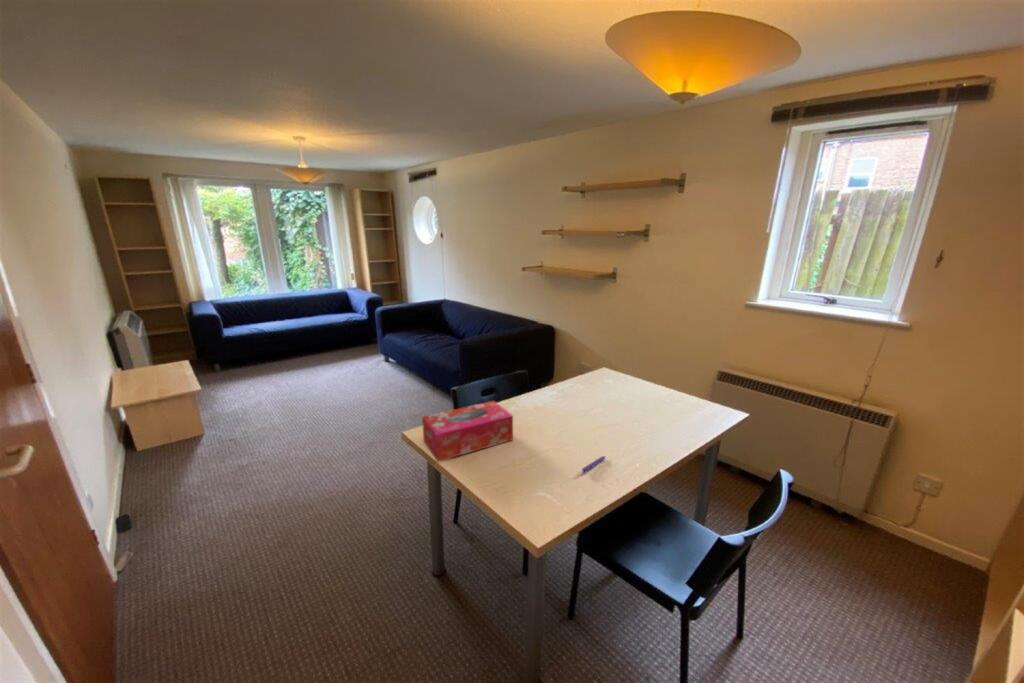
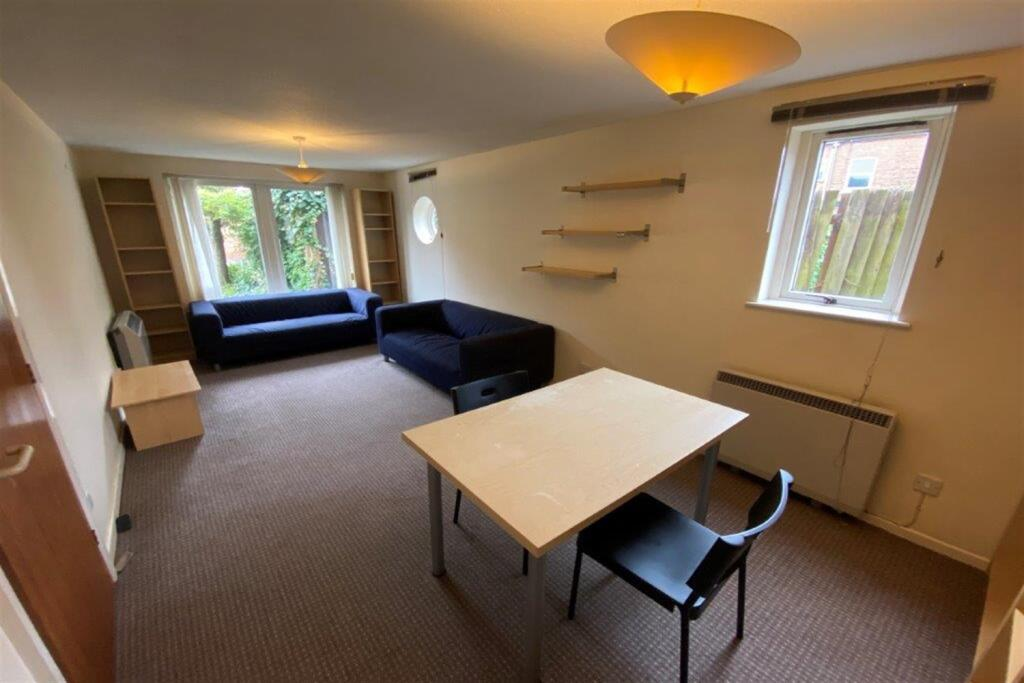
- tissue box [421,400,514,463]
- pen [581,455,607,473]
